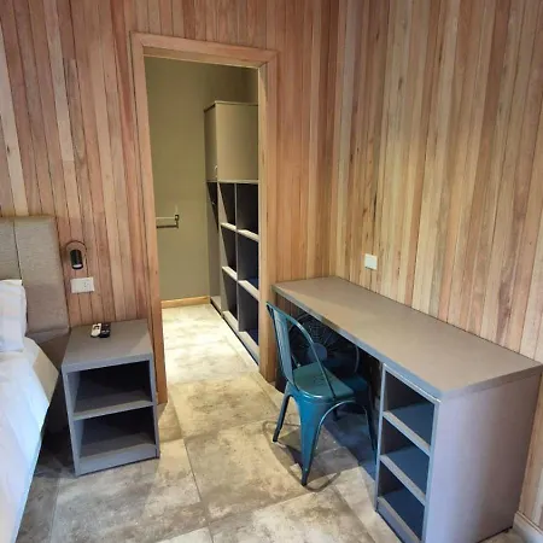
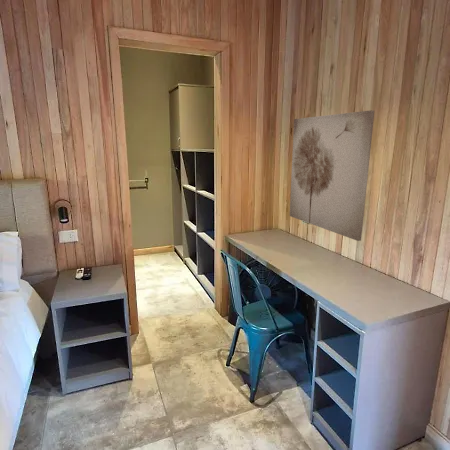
+ wall art [289,109,375,242]
